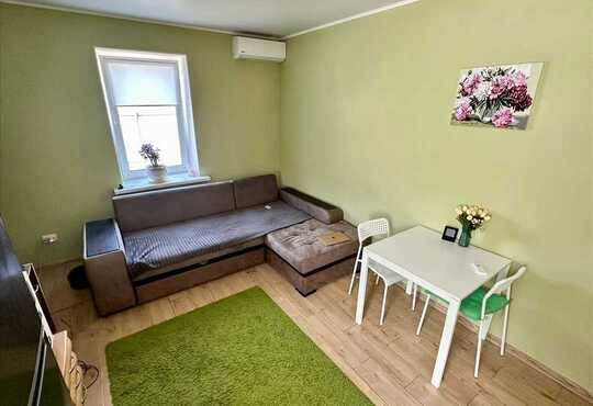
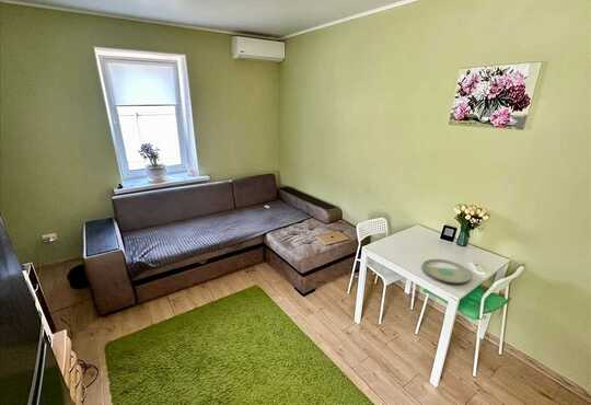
+ plate [421,258,473,285]
